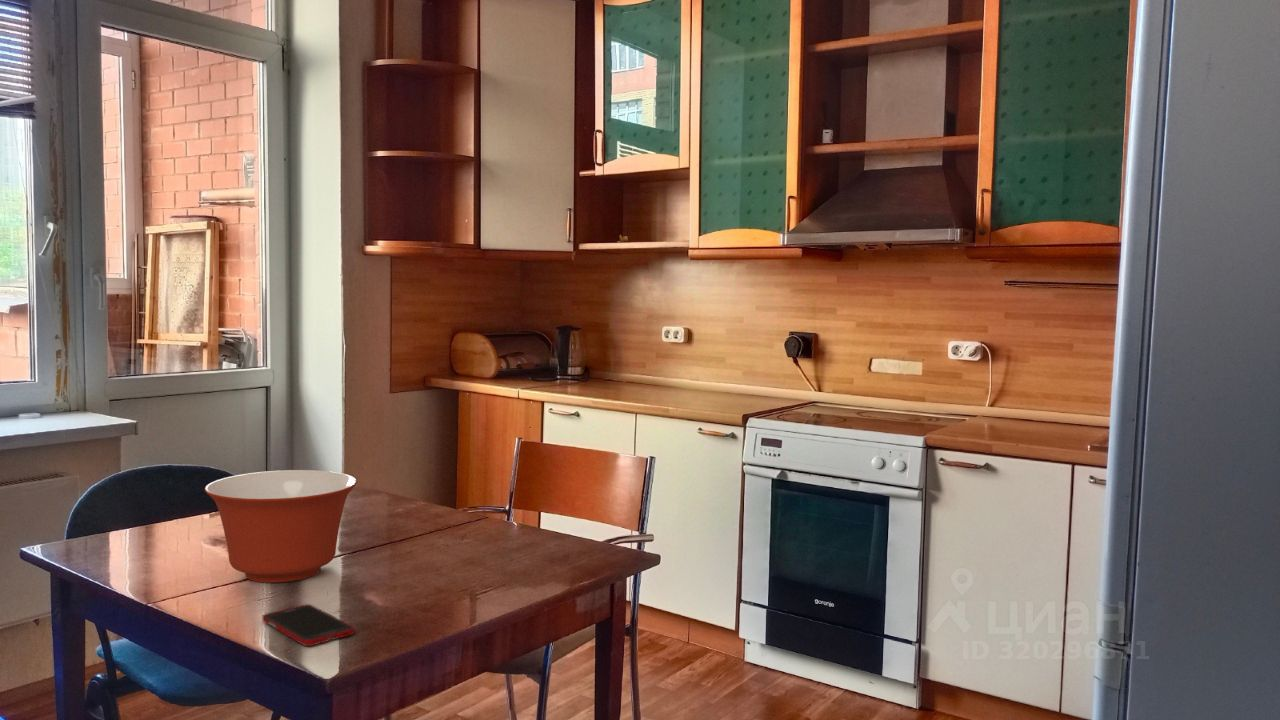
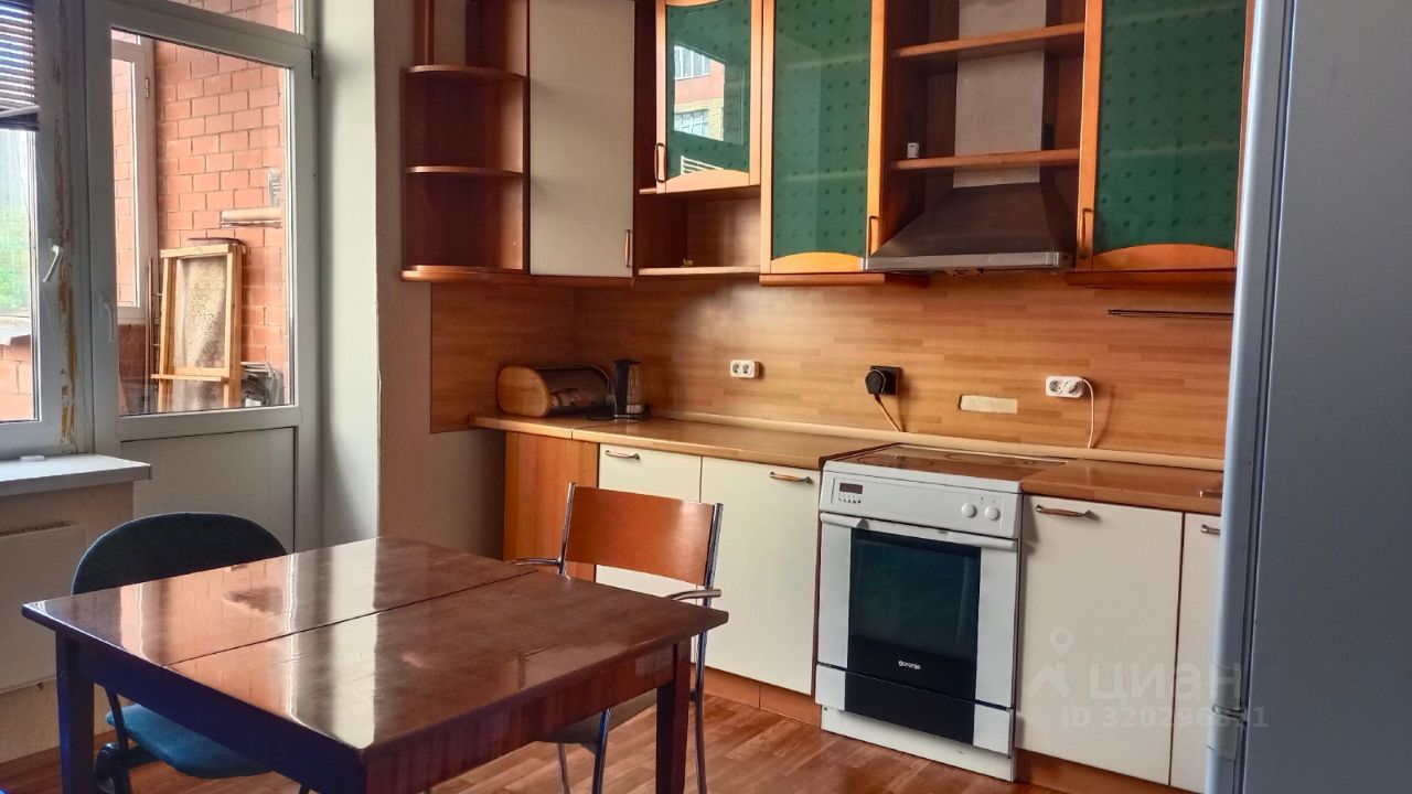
- cell phone [261,603,355,647]
- mixing bowl [204,469,358,584]
